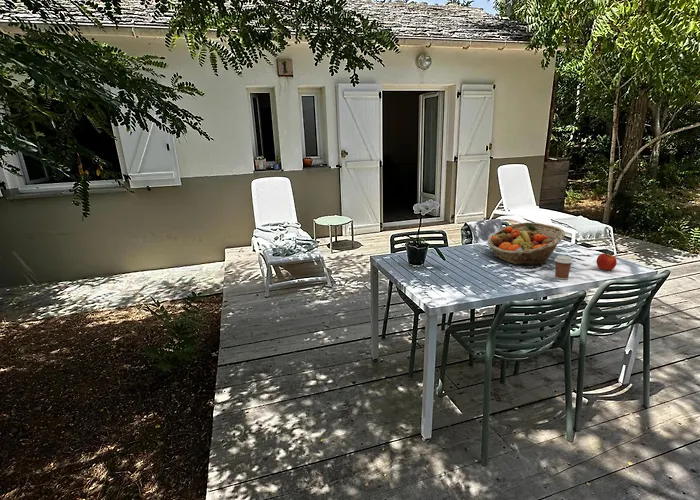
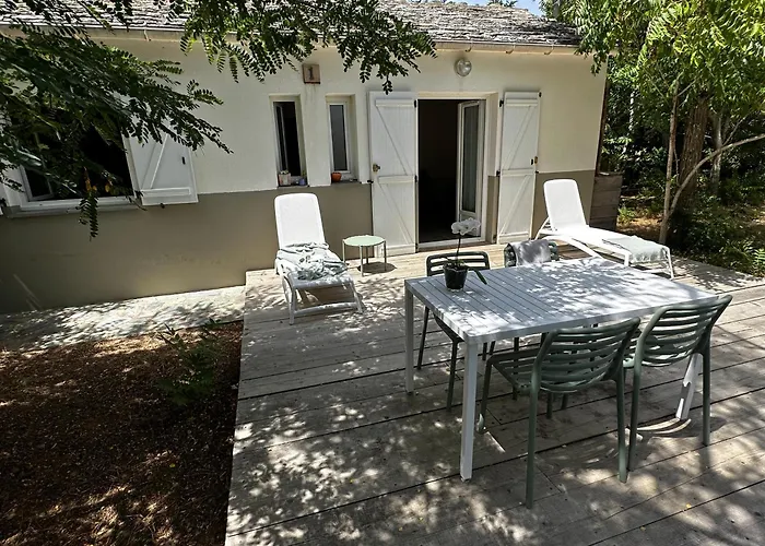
- apple [595,252,618,271]
- fruit basket [487,222,566,266]
- coffee cup [553,255,574,280]
